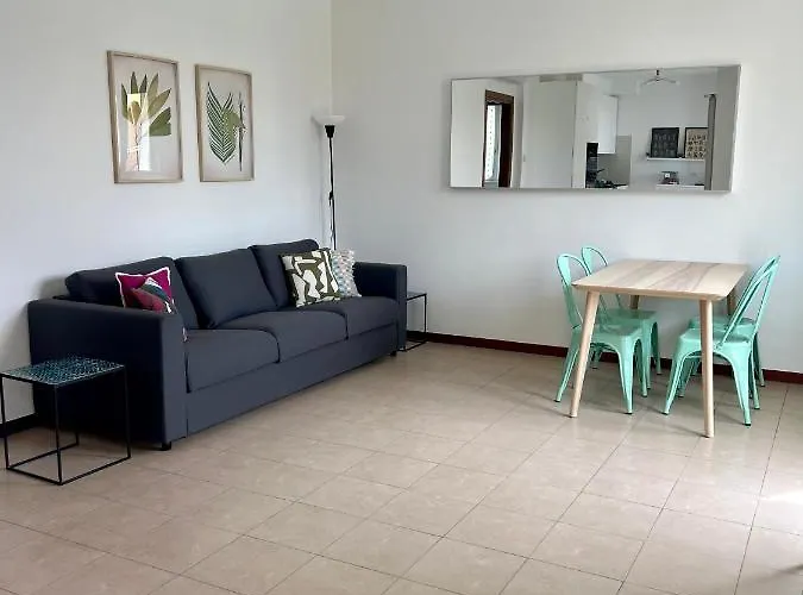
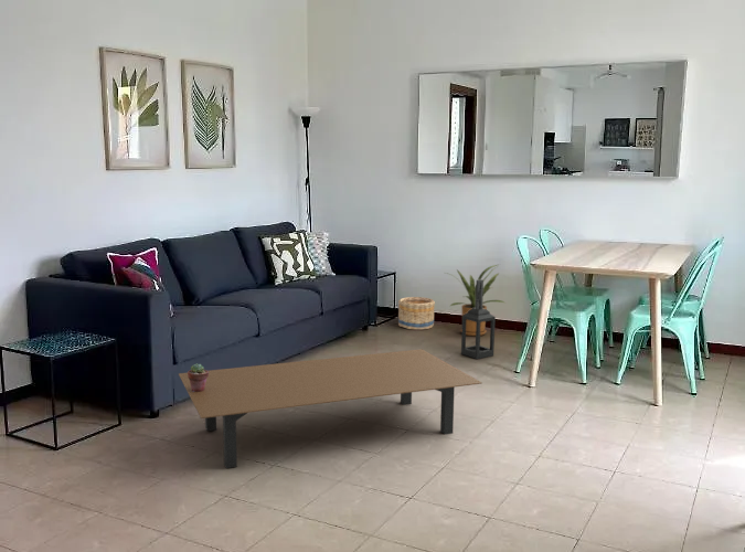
+ coffee table [178,348,483,469]
+ basket [397,296,436,330]
+ house plant [445,263,505,337]
+ lantern [460,278,497,360]
+ potted succulent [187,362,209,392]
